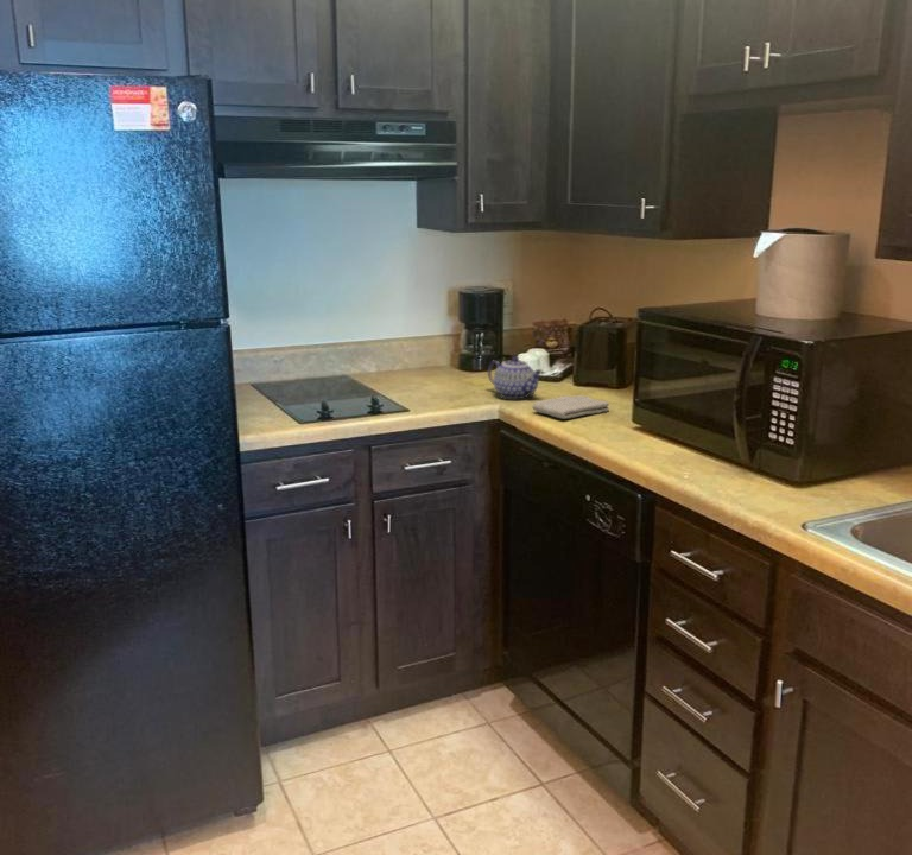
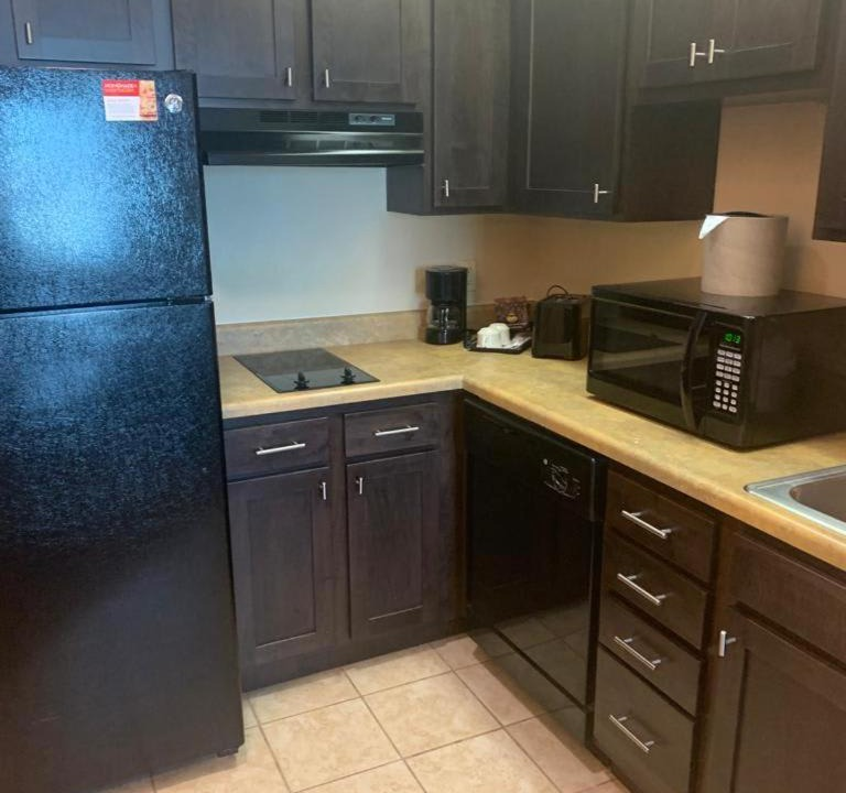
- teapot [487,355,545,400]
- washcloth [531,394,610,420]
